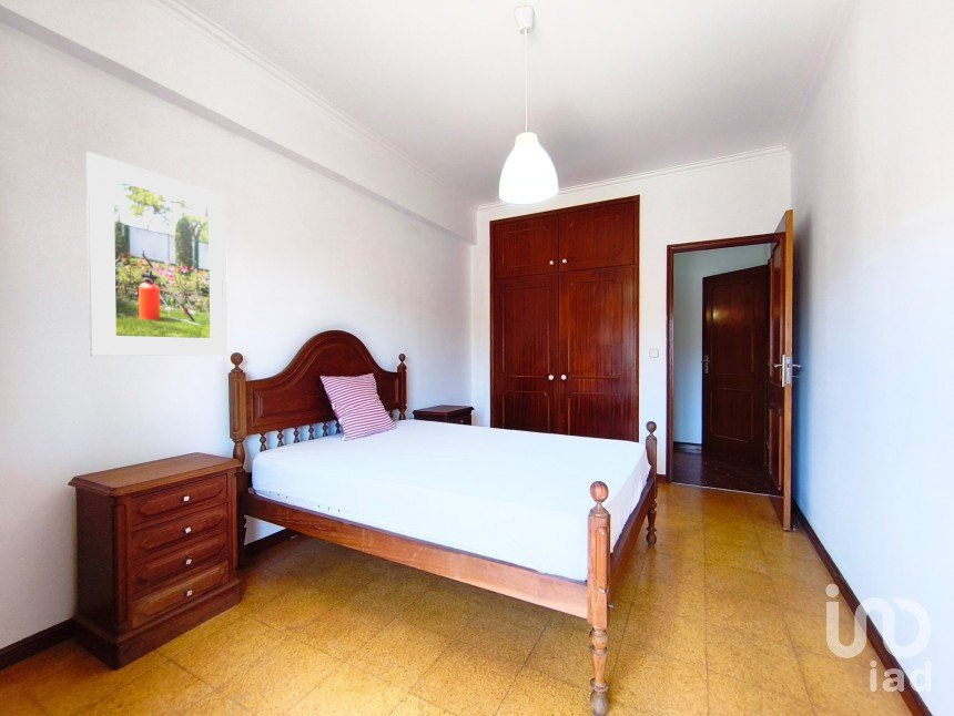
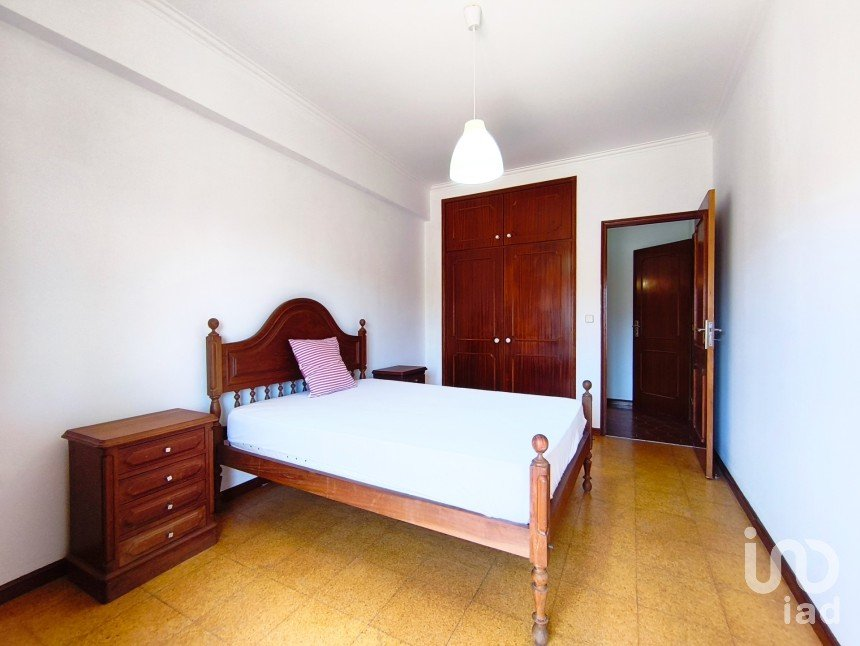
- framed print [85,151,229,357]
